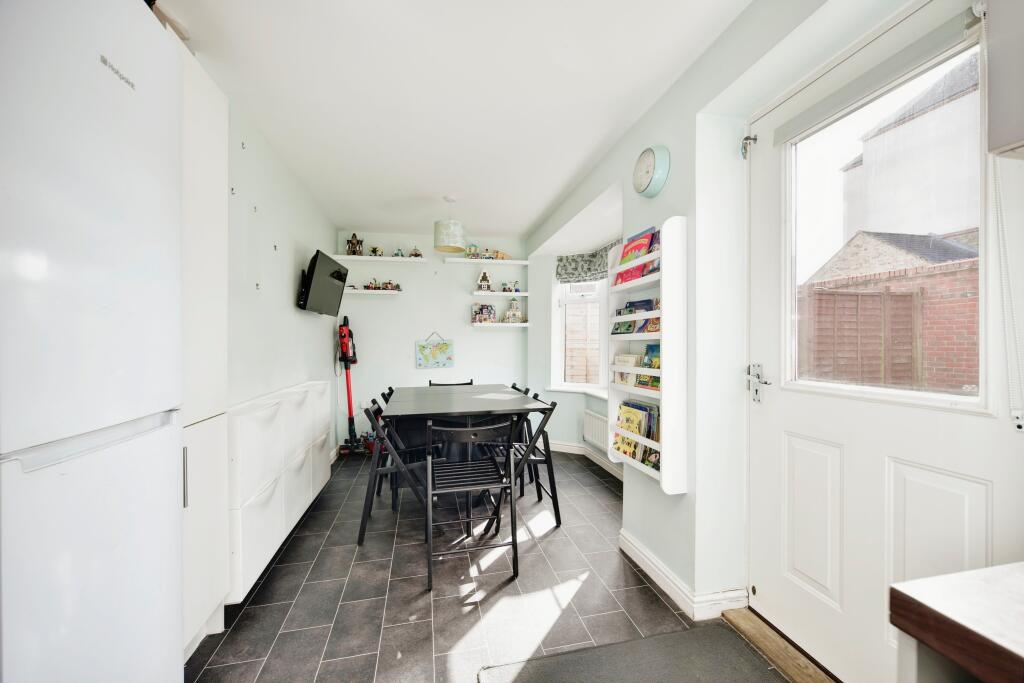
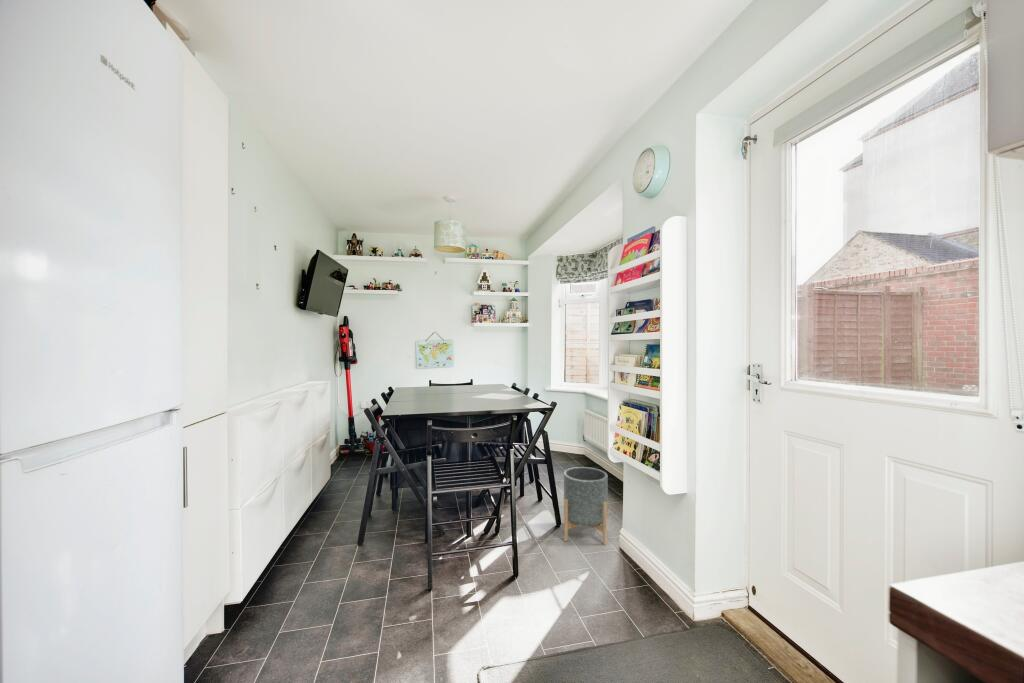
+ planter [563,466,609,546]
